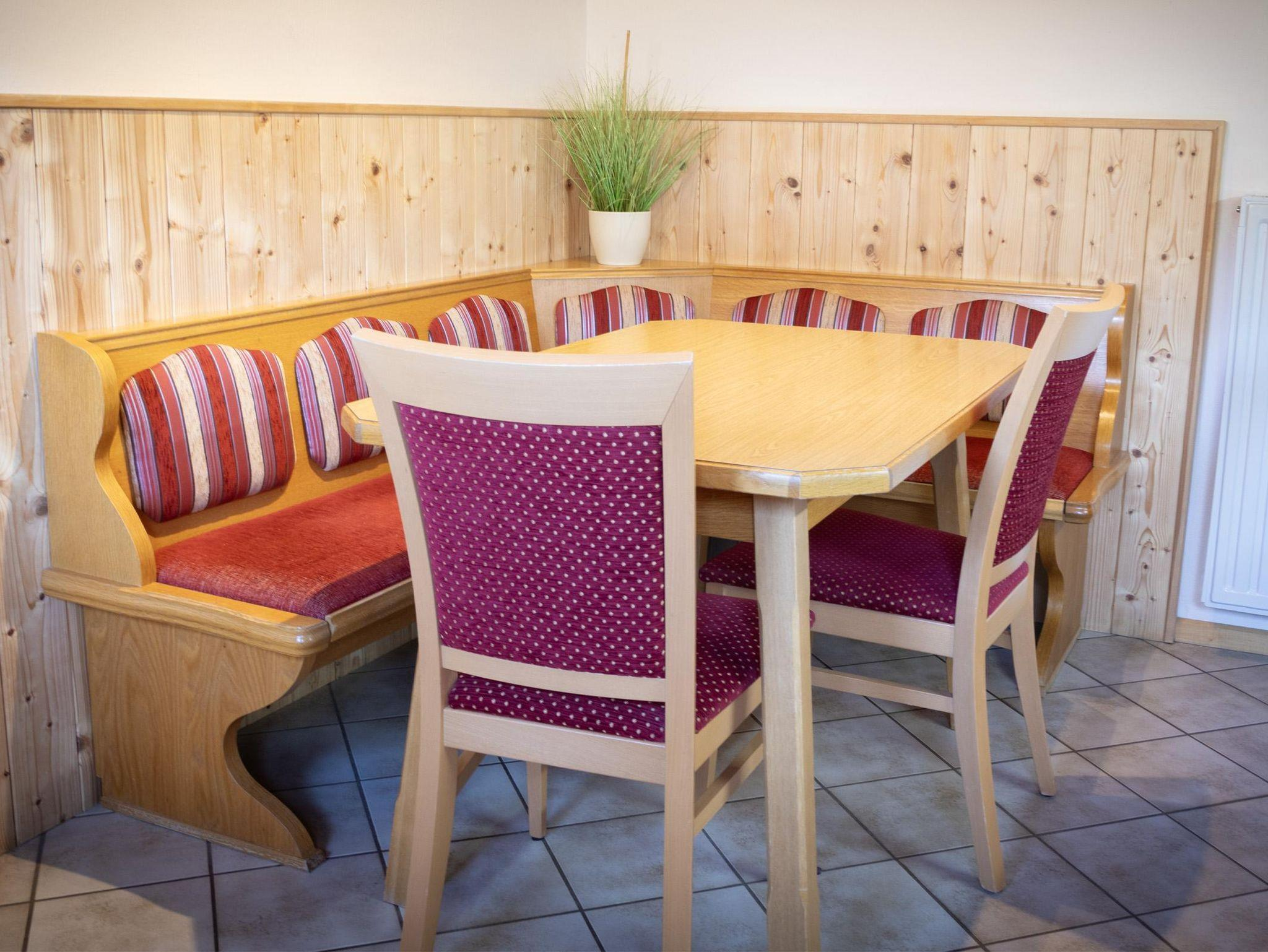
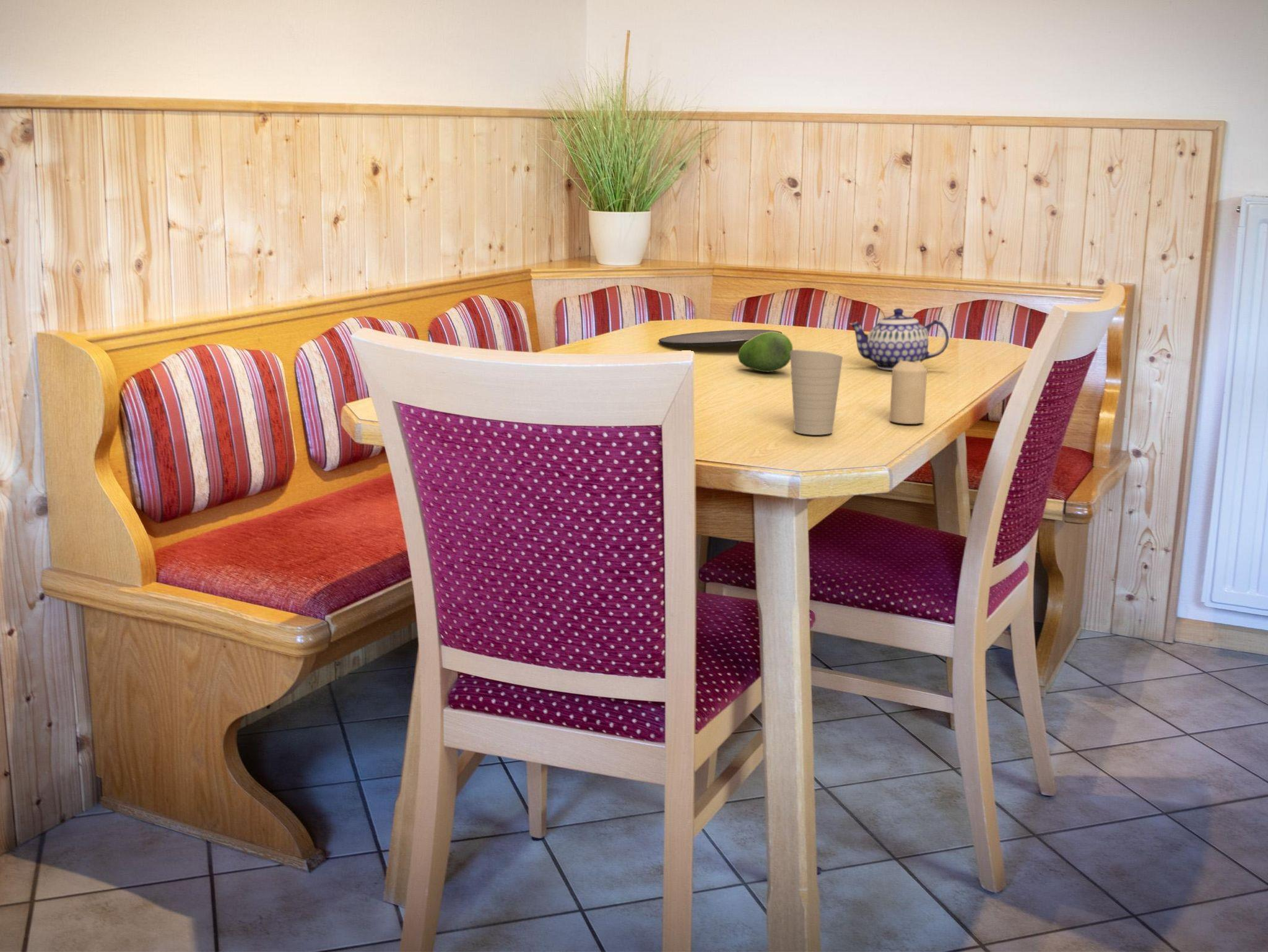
+ candle [889,360,927,425]
+ cup [790,349,843,435]
+ plate [658,329,783,347]
+ teapot [849,308,950,371]
+ fruit [737,332,793,373]
